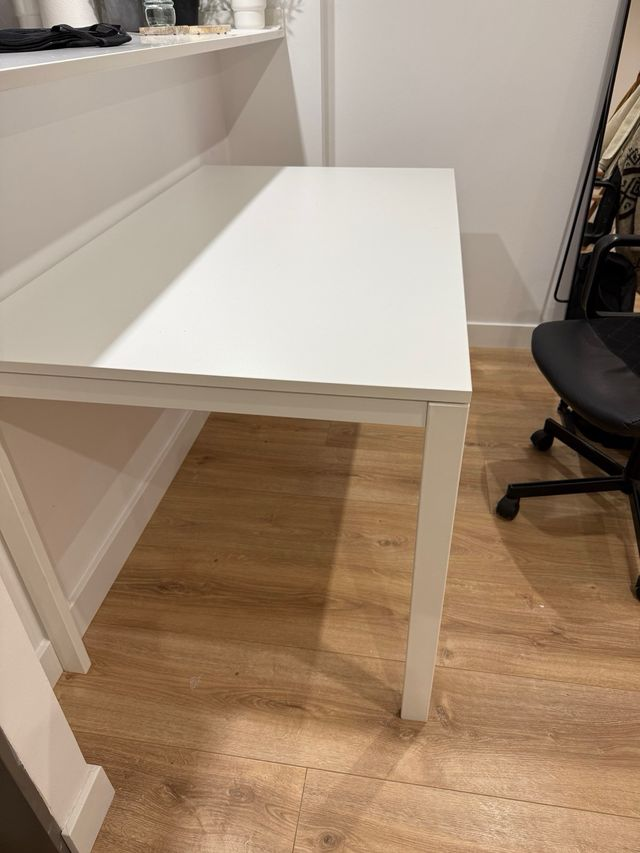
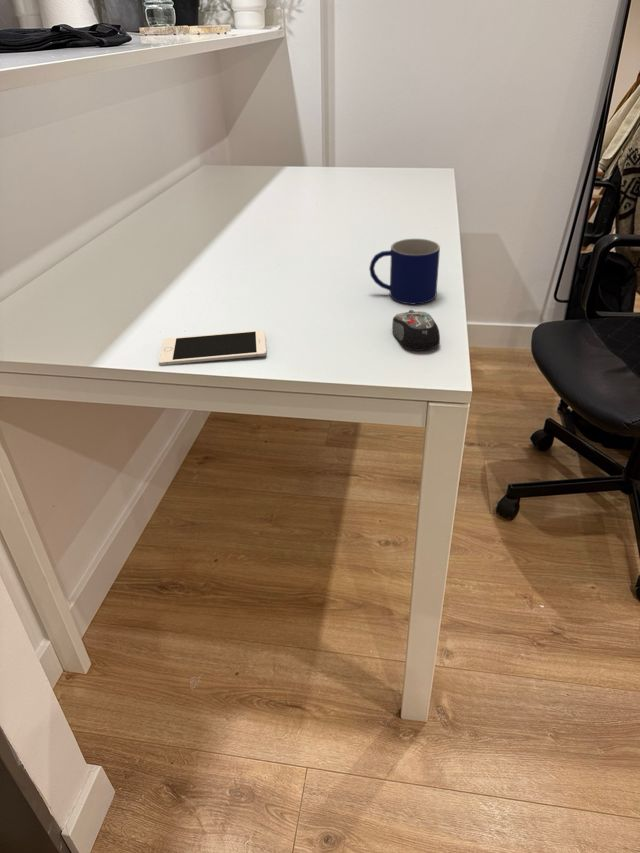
+ mug [368,238,441,305]
+ computer mouse [391,309,441,352]
+ cell phone [158,329,267,366]
